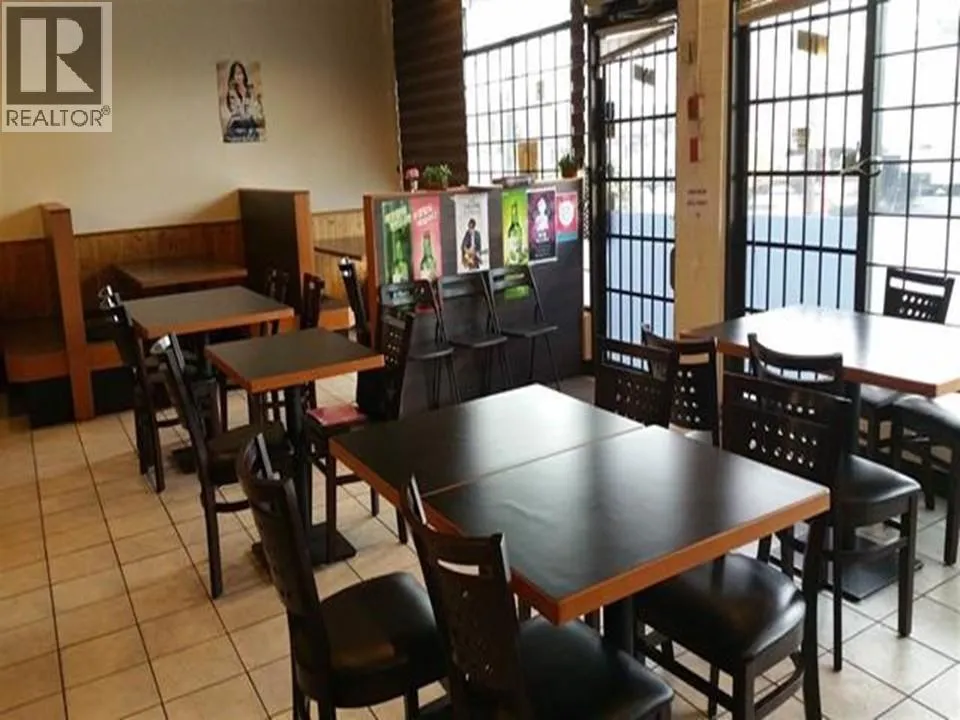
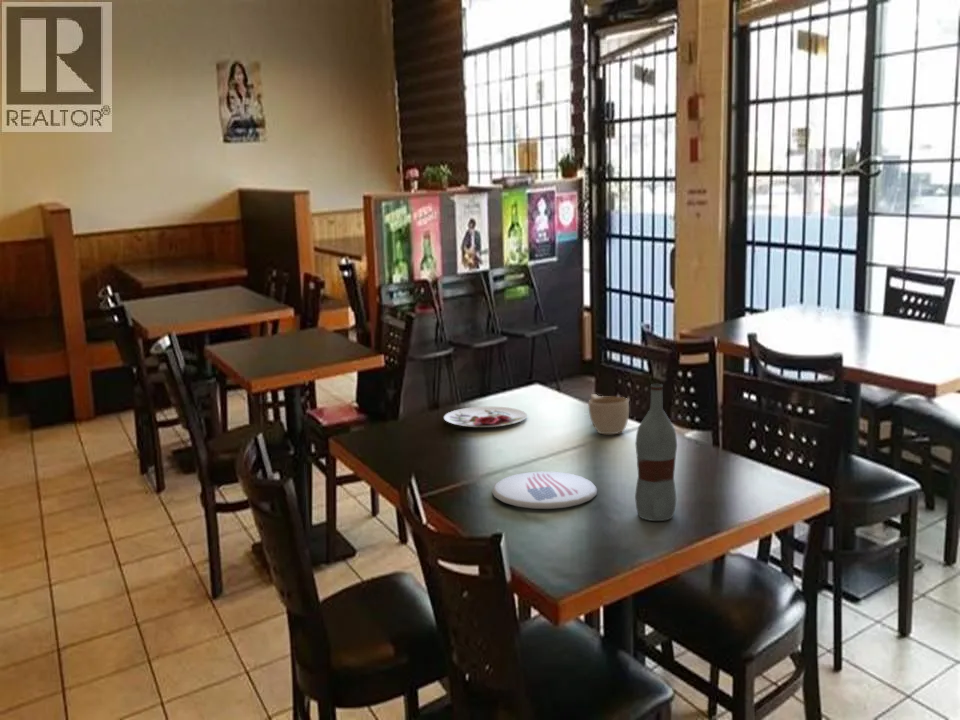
+ cup [588,393,630,435]
+ plate [443,406,528,428]
+ bottle [634,383,678,522]
+ plate [491,471,598,510]
